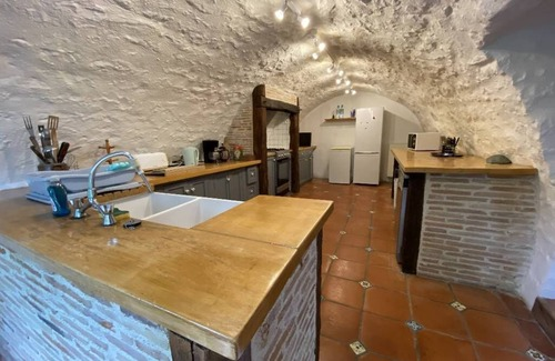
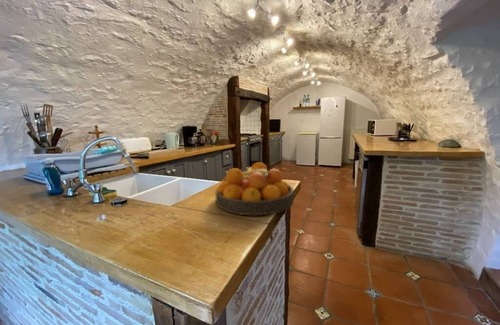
+ fruit bowl [215,161,295,216]
